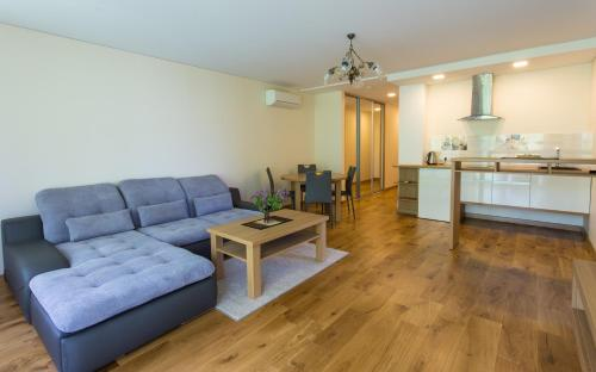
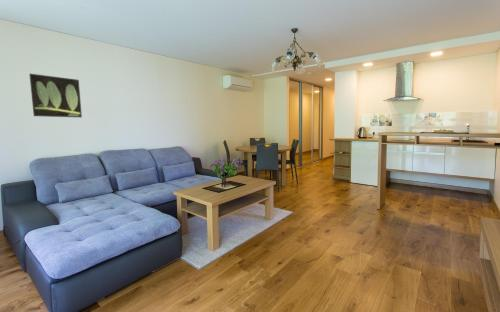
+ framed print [28,73,83,118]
